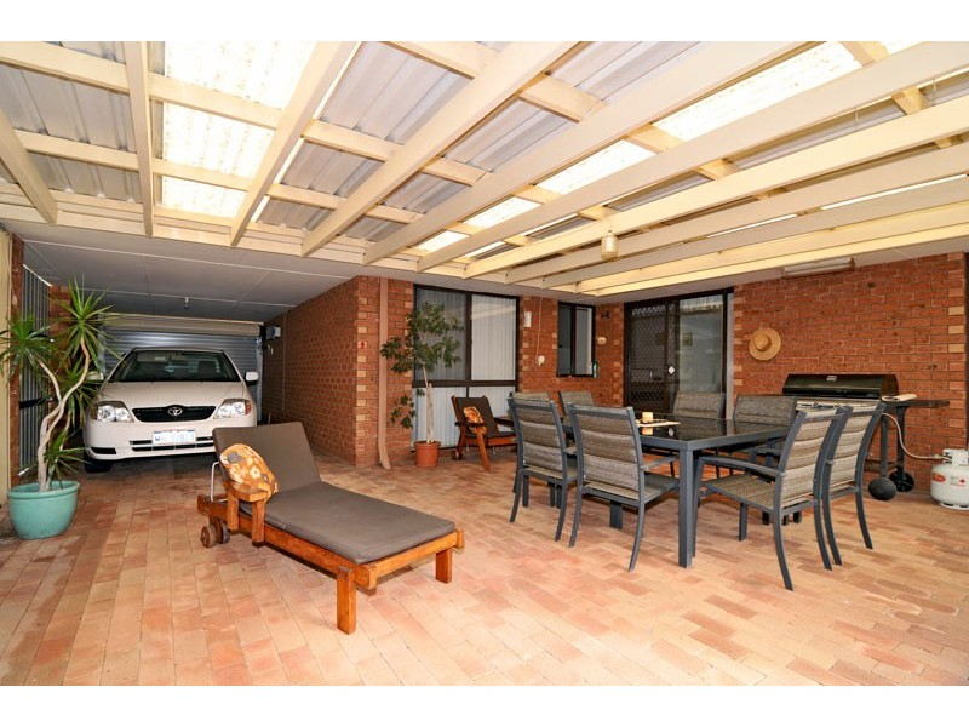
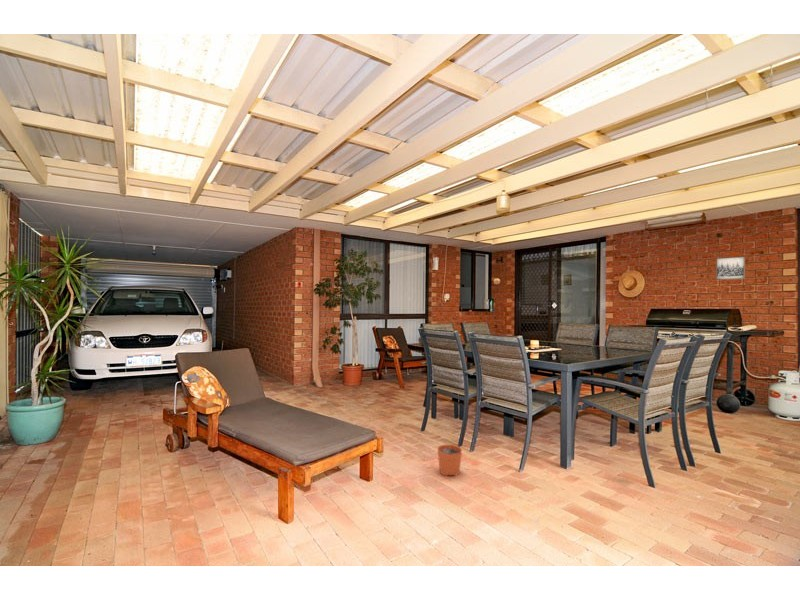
+ wall art [716,256,746,280]
+ plant pot [437,438,463,477]
